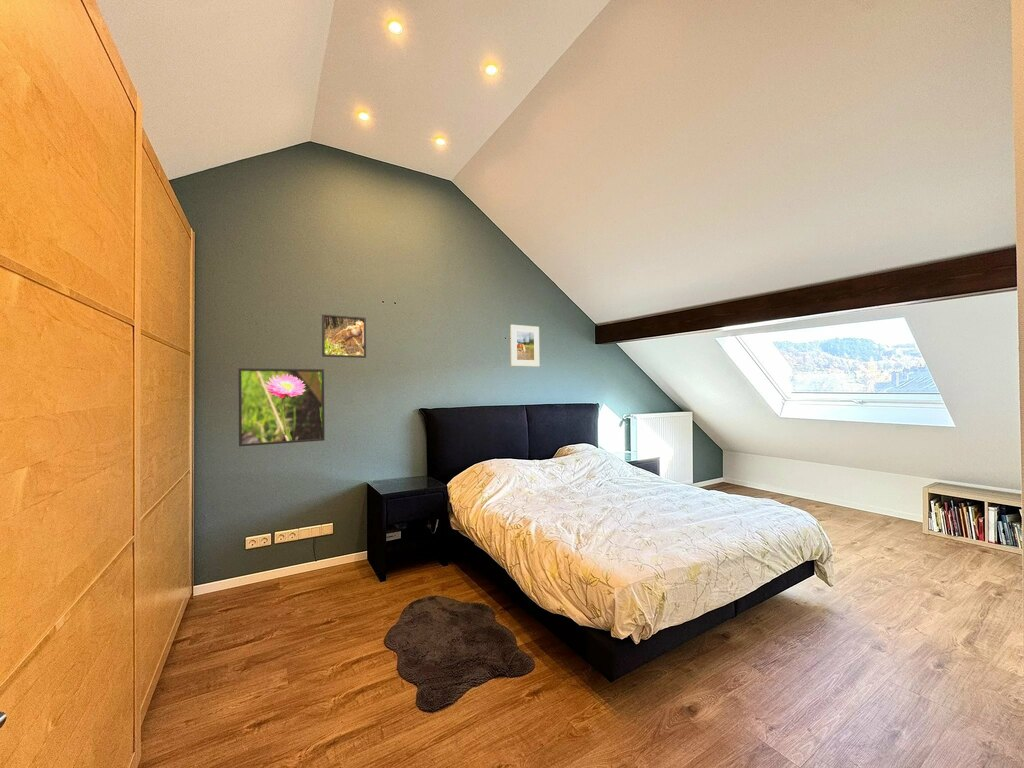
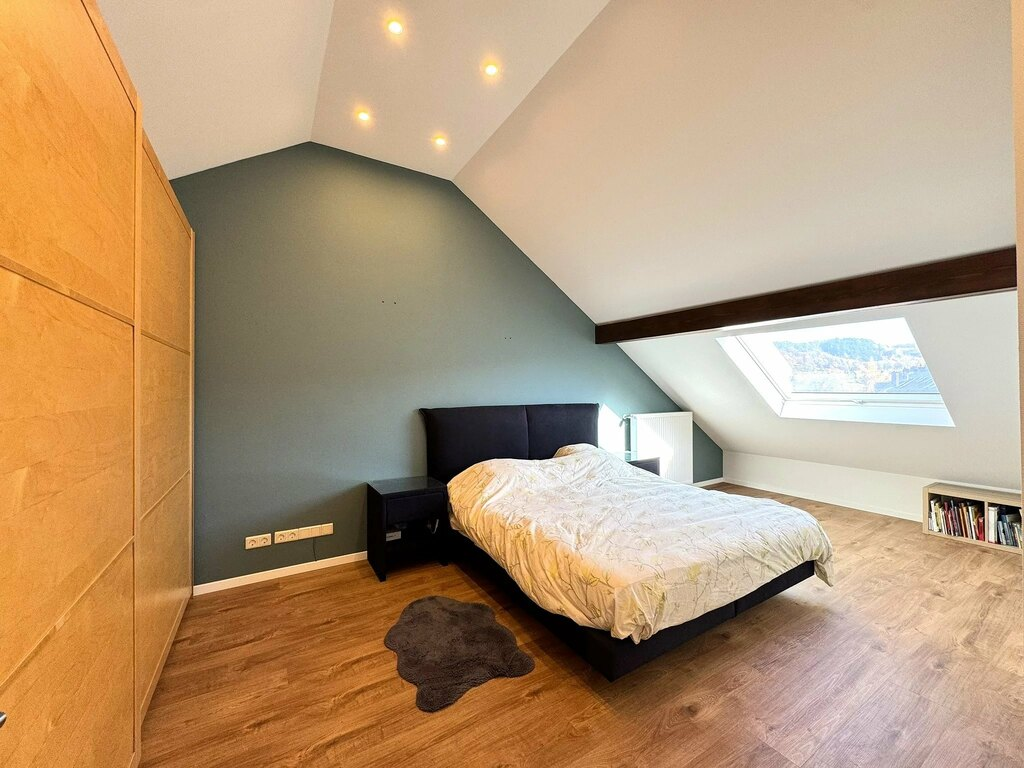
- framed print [509,324,540,367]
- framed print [238,367,326,447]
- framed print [321,313,367,359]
